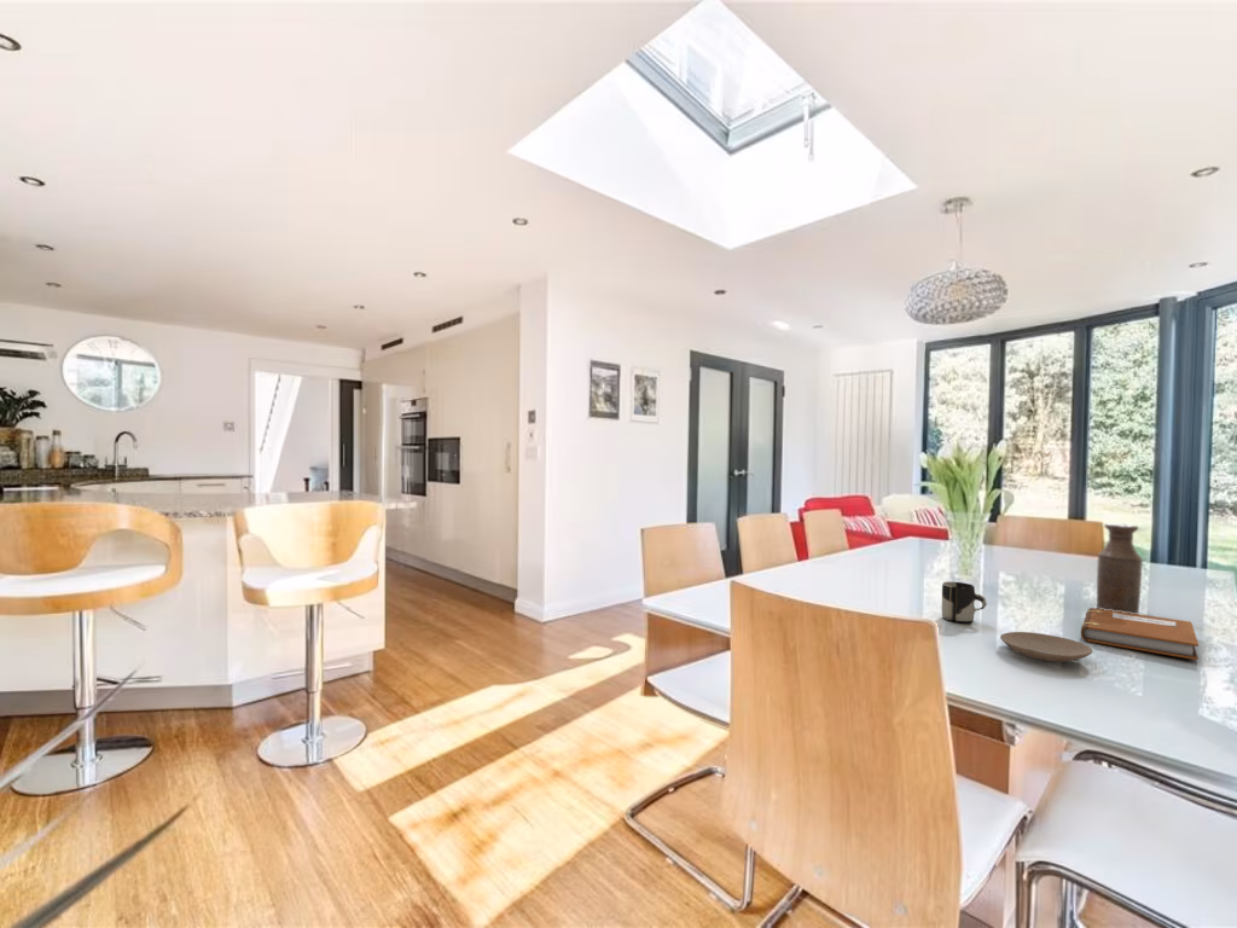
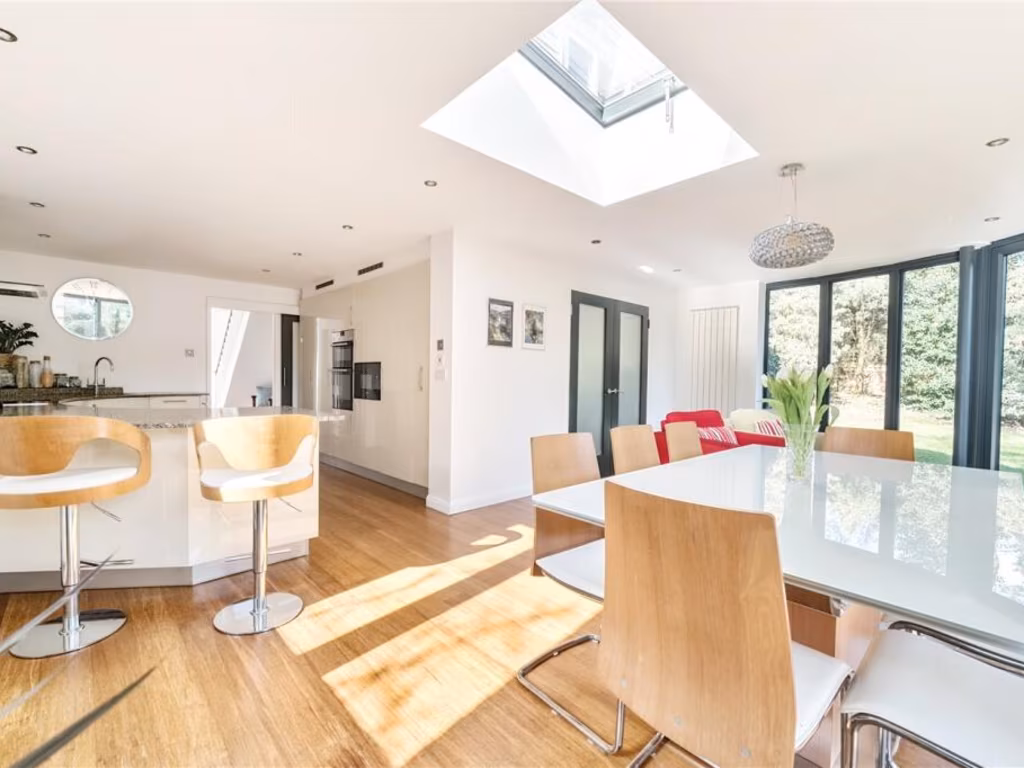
- notebook [1080,607,1200,661]
- bottle [1096,522,1144,614]
- cup [941,580,988,624]
- plate [999,631,1093,662]
